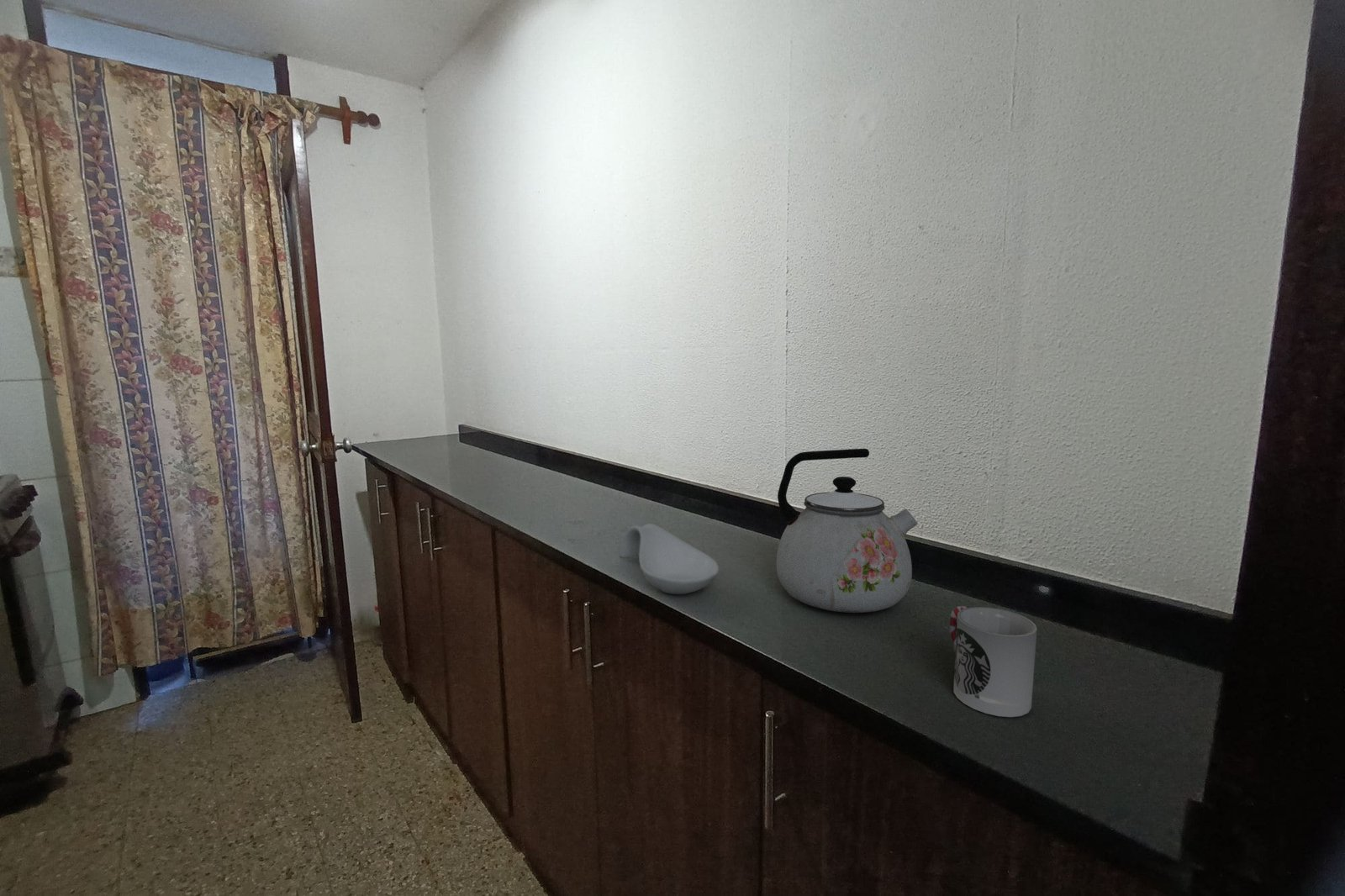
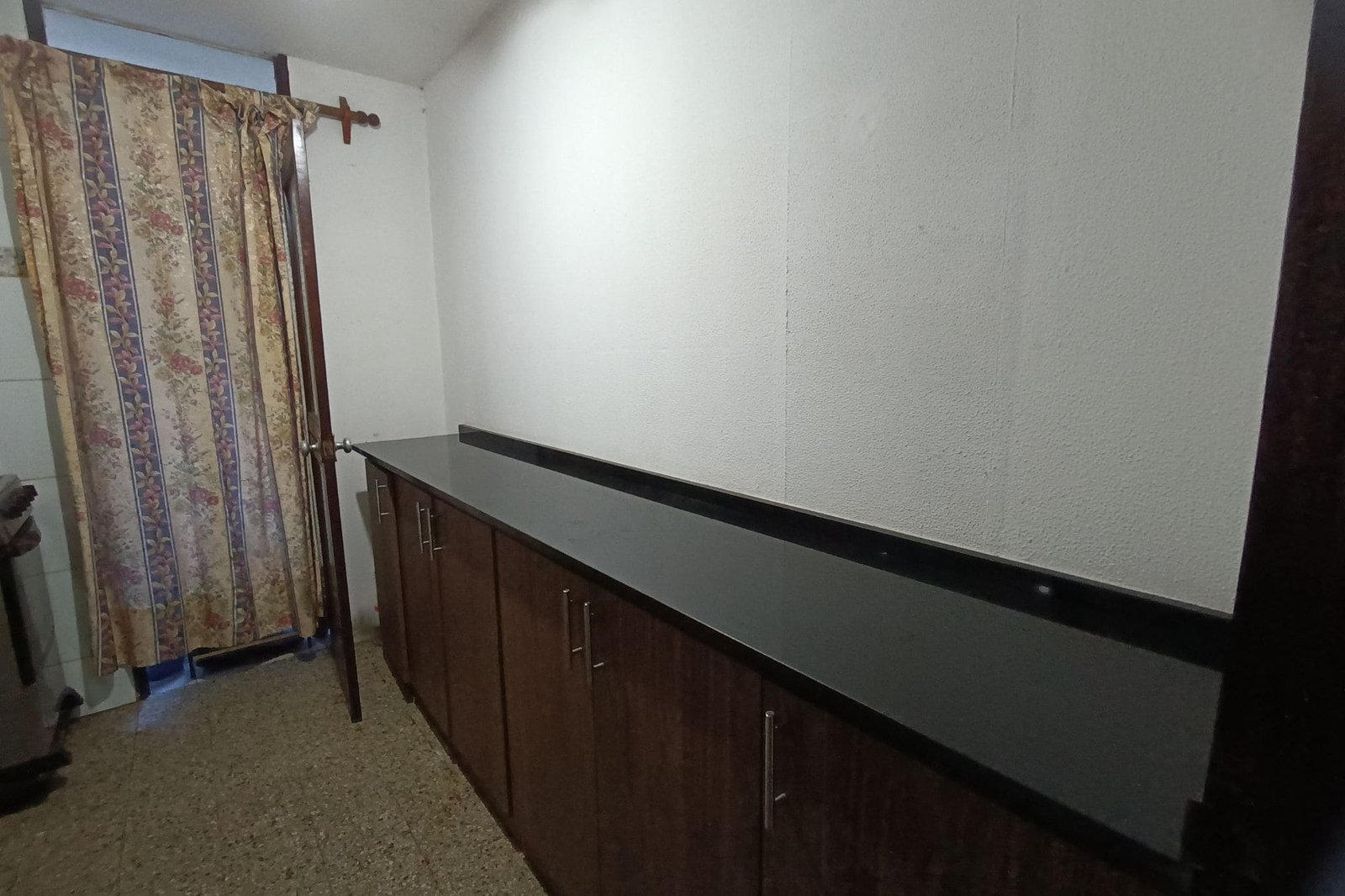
- cup [949,605,1037,718]
- spoon rest [619,523,720,595]
- kettle [776,448,918,614]
